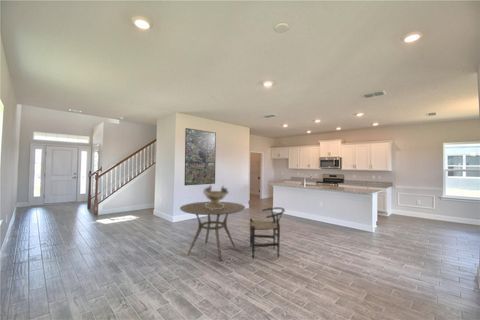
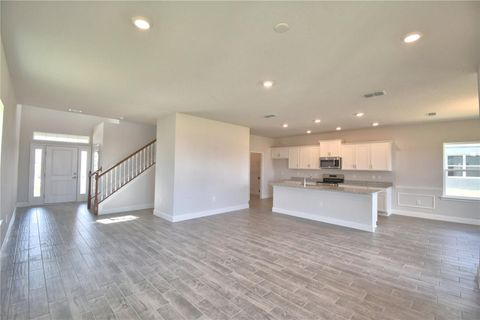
- chair [249,206,286,260]
- birdbath [202,184,230,210]
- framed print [183,127,217,186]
- dining table [179,201,246,262]
